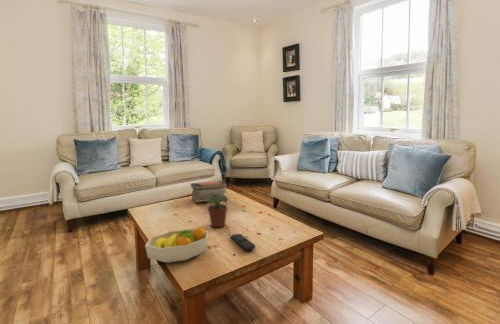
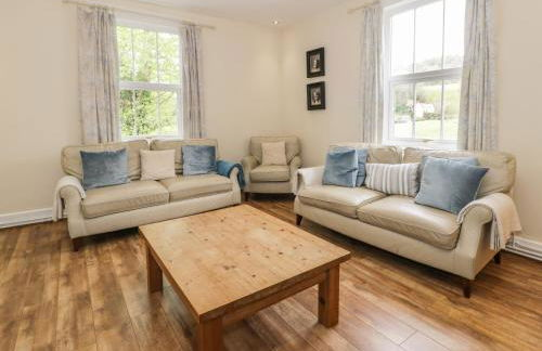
- fruit bowl [144,226,210,264]
- book stack [190,180,228,204]
- potted plant [203,194,229,228]
- remote control [230,233,256,251]
